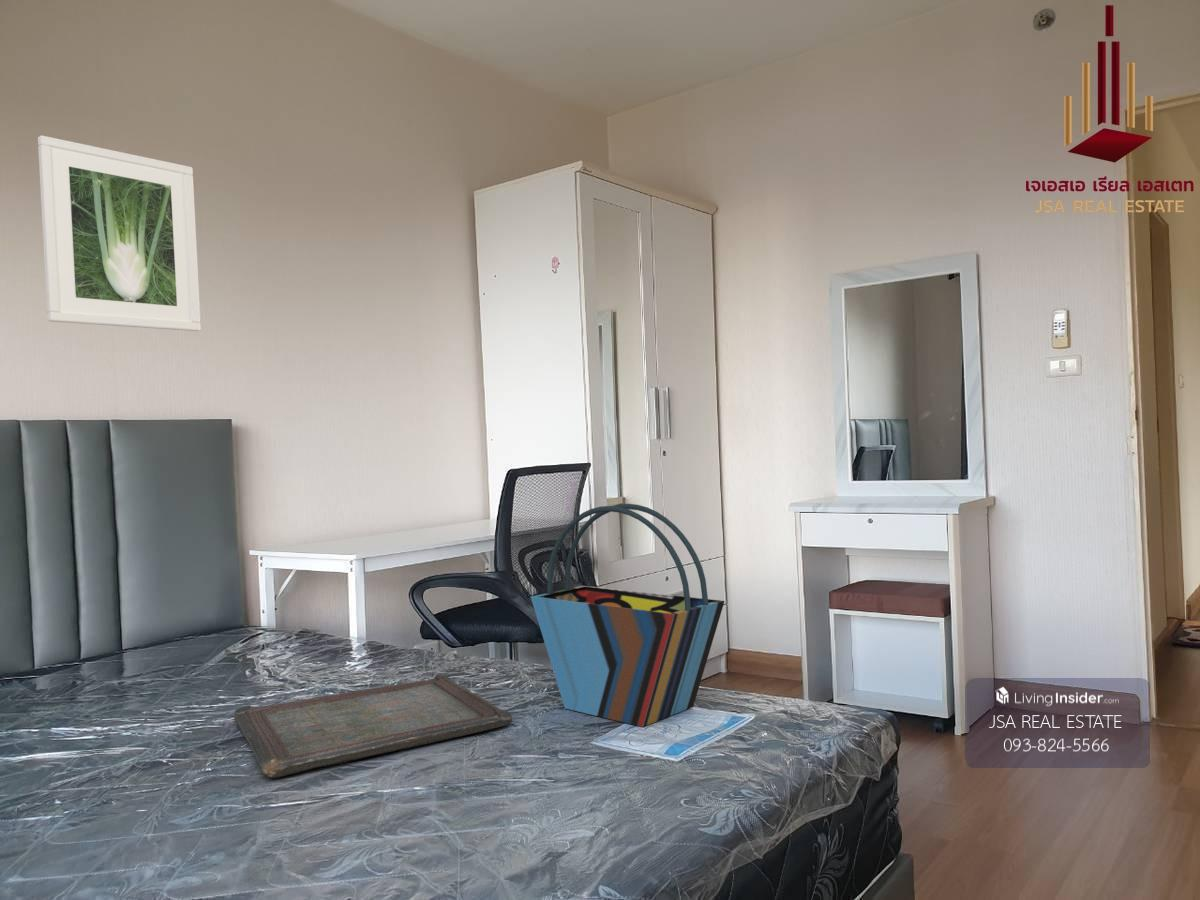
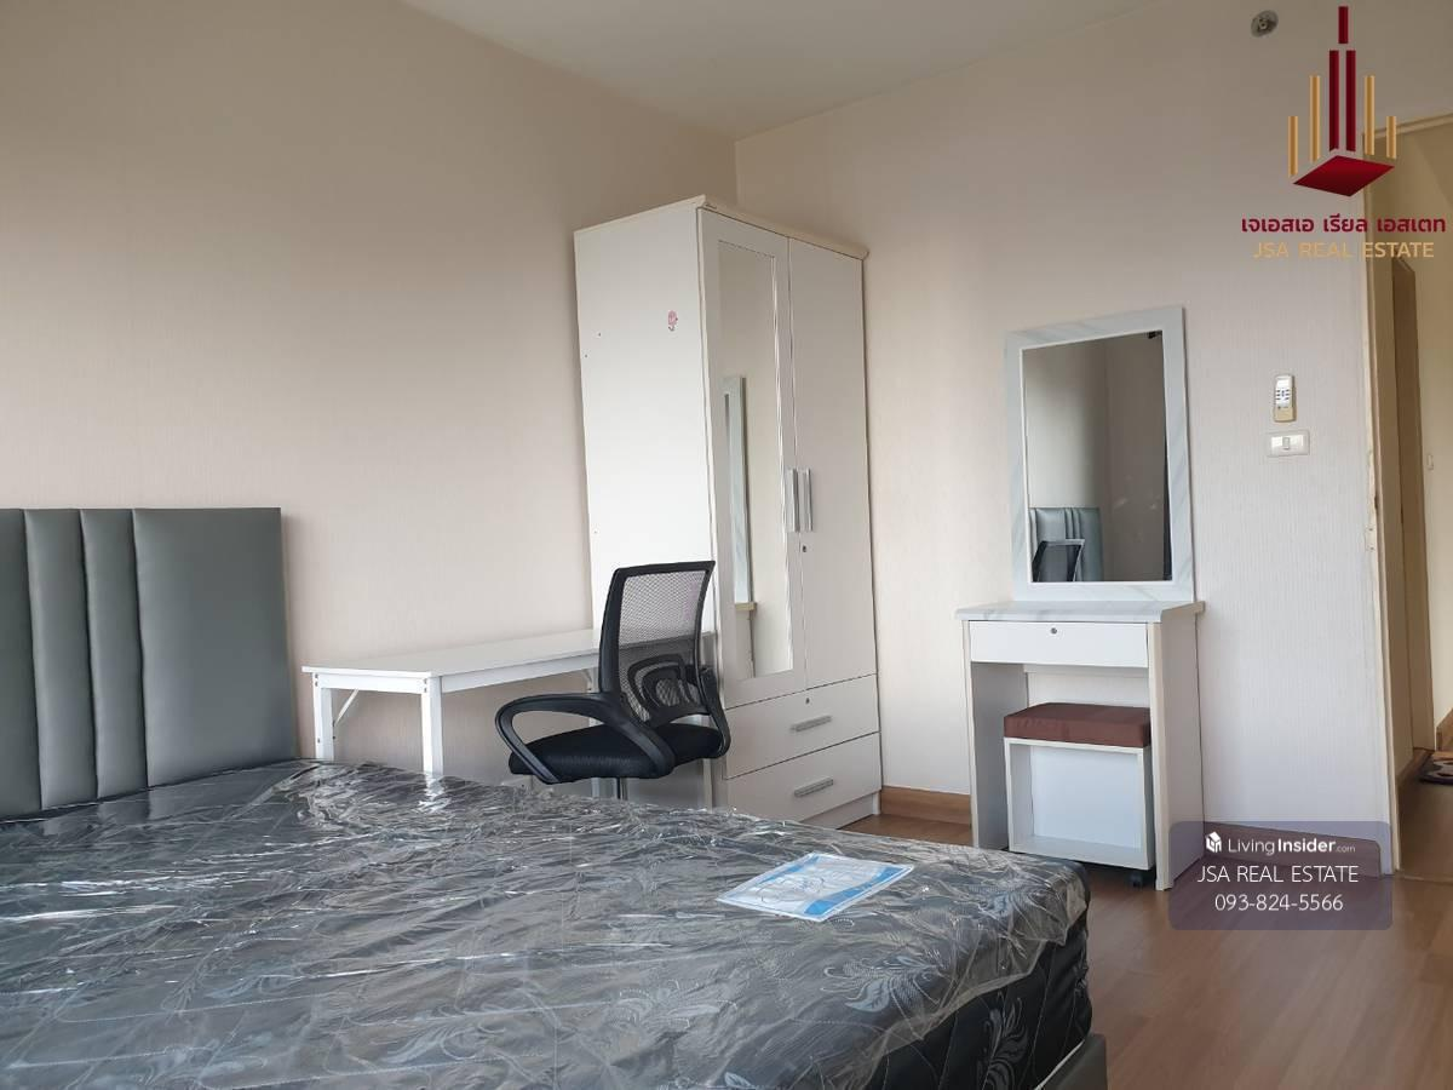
- serving tray [233,674,513,779]
- tote bag [530,503,726,728]
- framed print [37,134,202,332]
